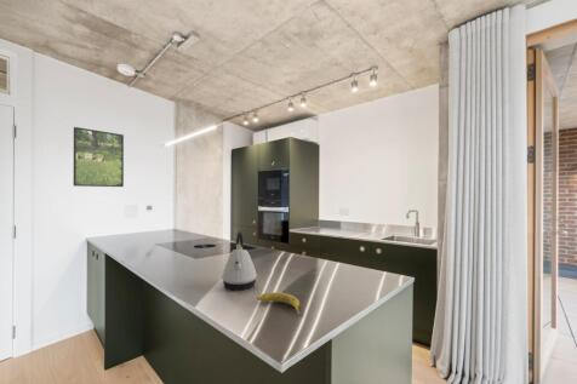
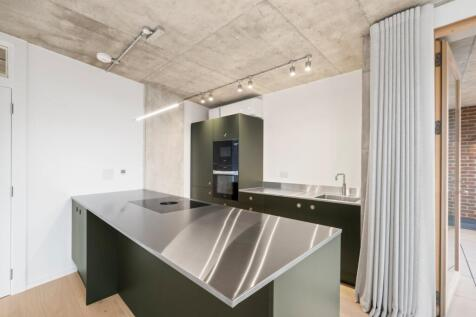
- fruit [256,291,304,316]
- kettle [221,230,258,292]
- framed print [73,126,125,188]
